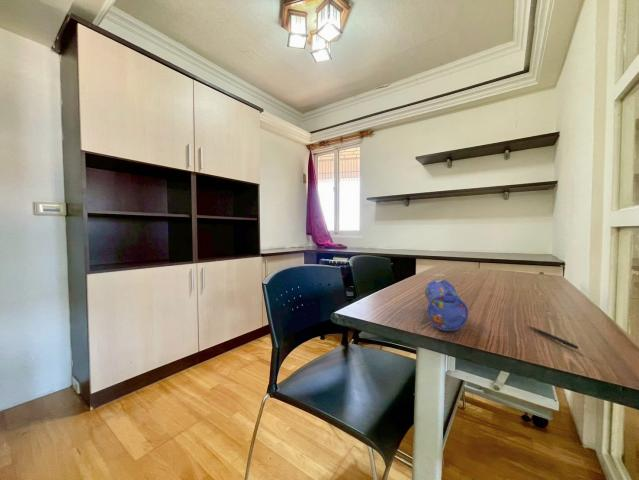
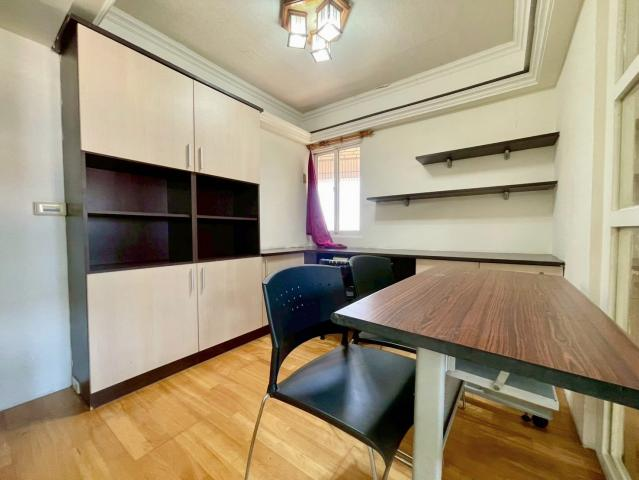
- pen [527,325,579,350]
- pencil case [424,277,470,332]
